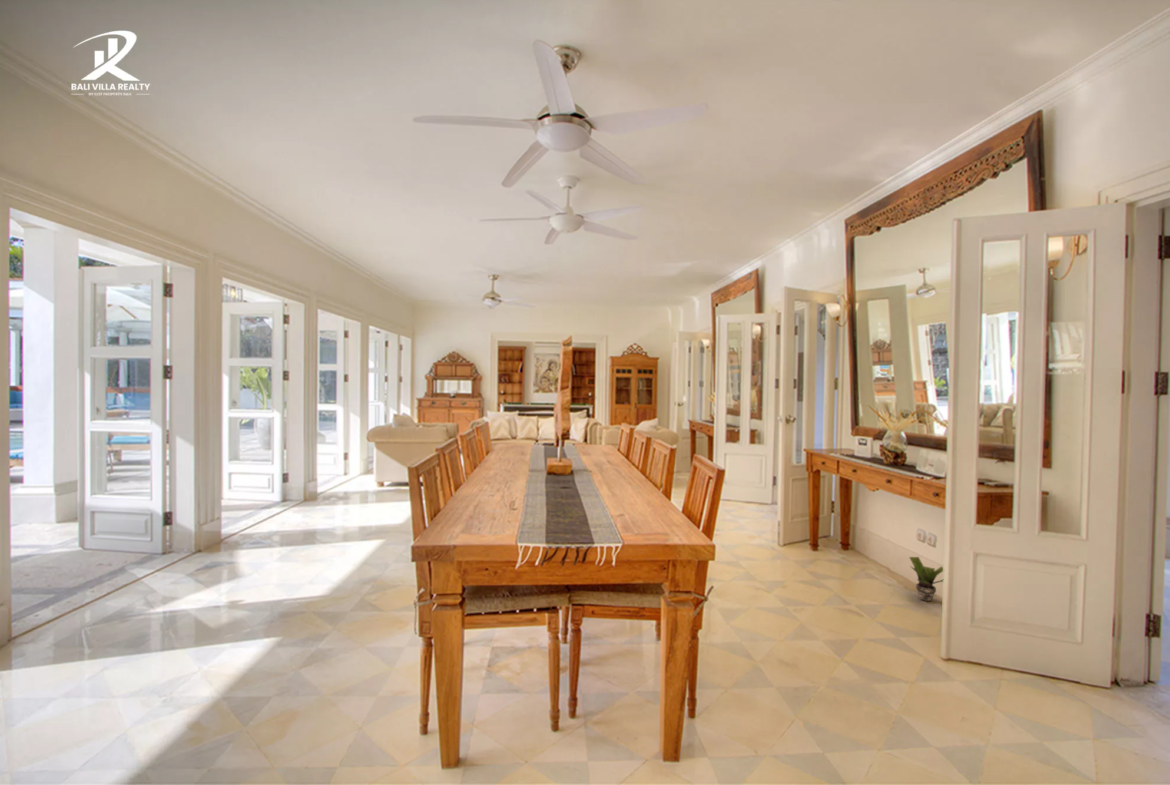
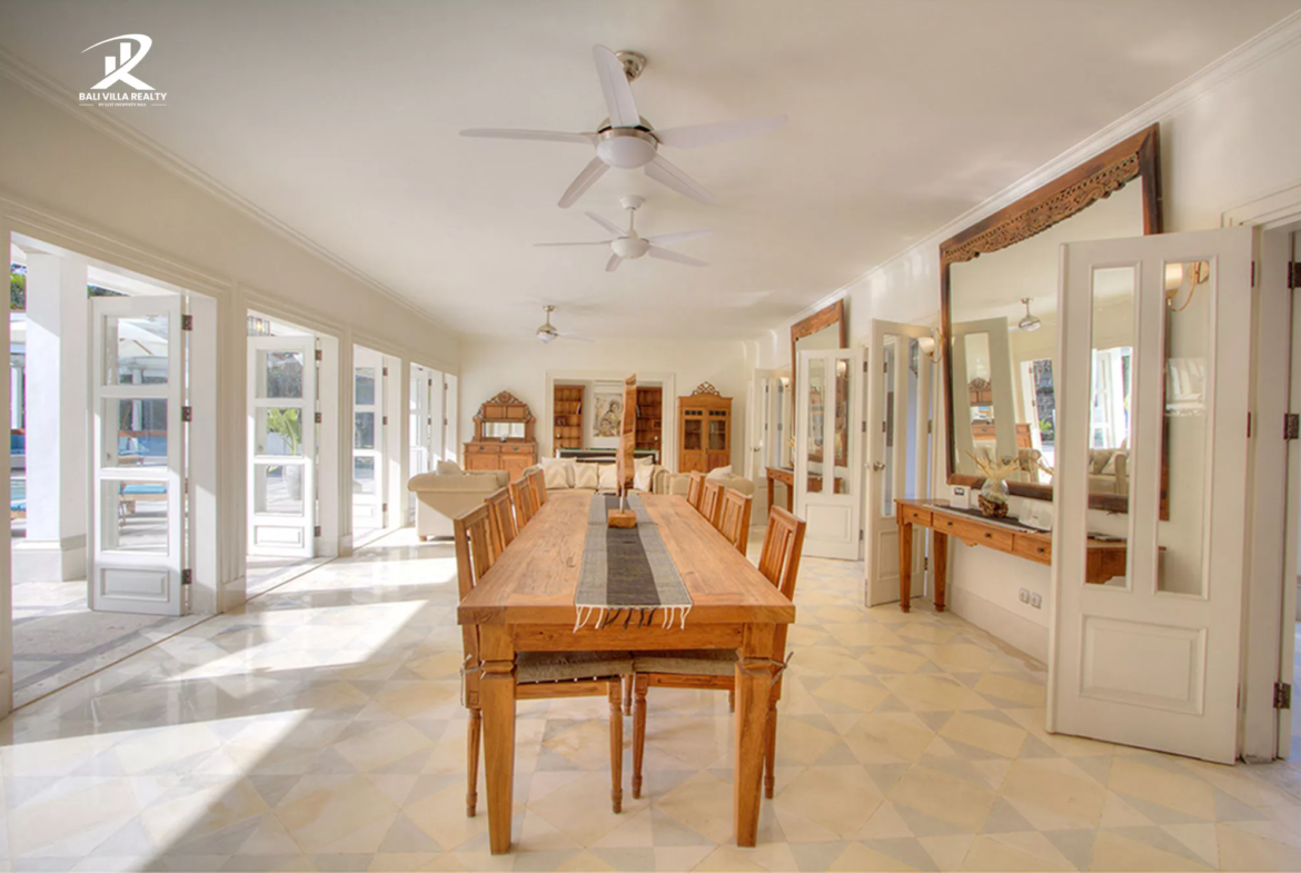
- potted plant [908,556,944,602]
